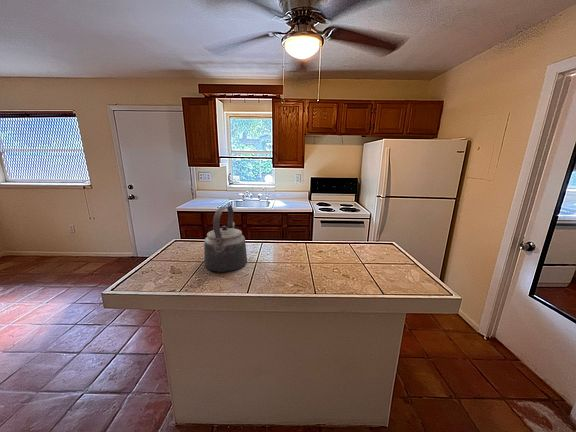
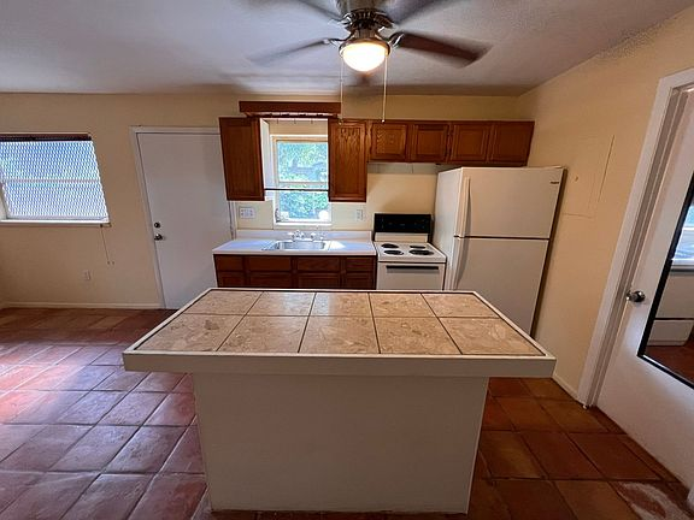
- kettle [203,205,248,273]
